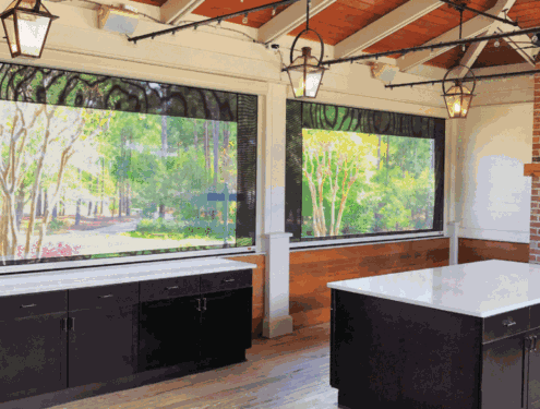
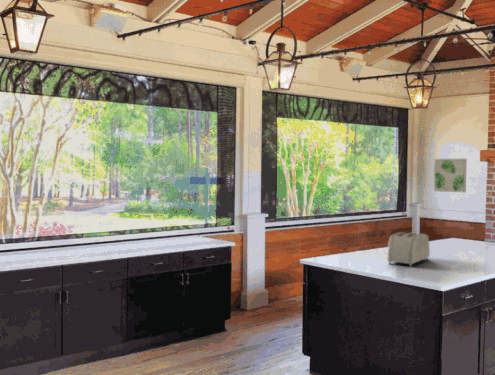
+ toaster [386,231,431,267]
+ wall art [433,158,468,194]
